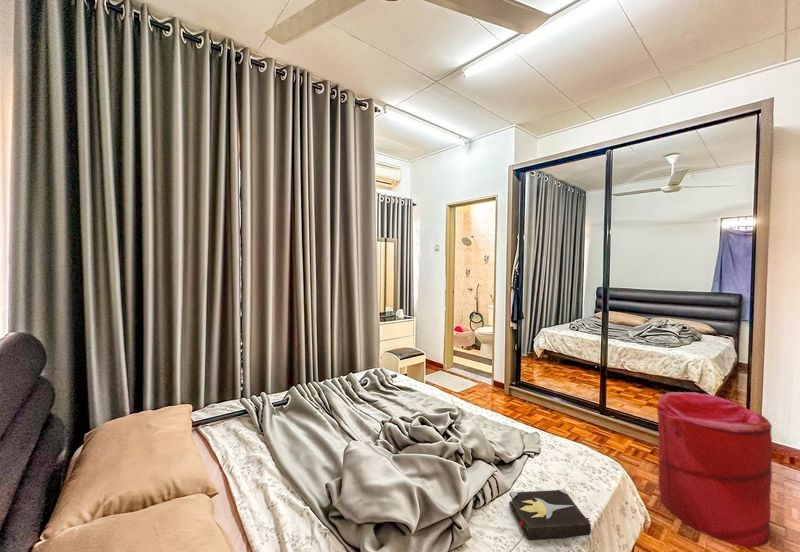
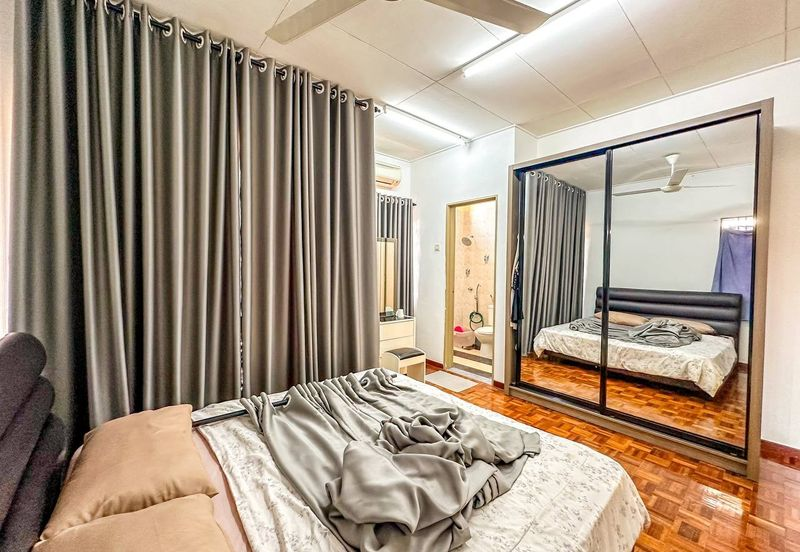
- hardback book [508,488,593,541]
- laundry hamper [656,391,773,548]
